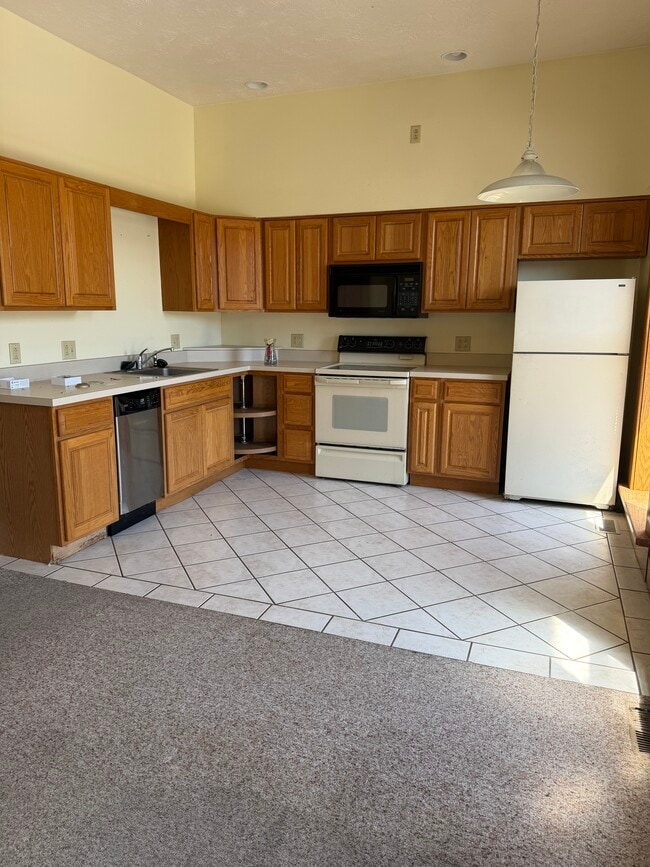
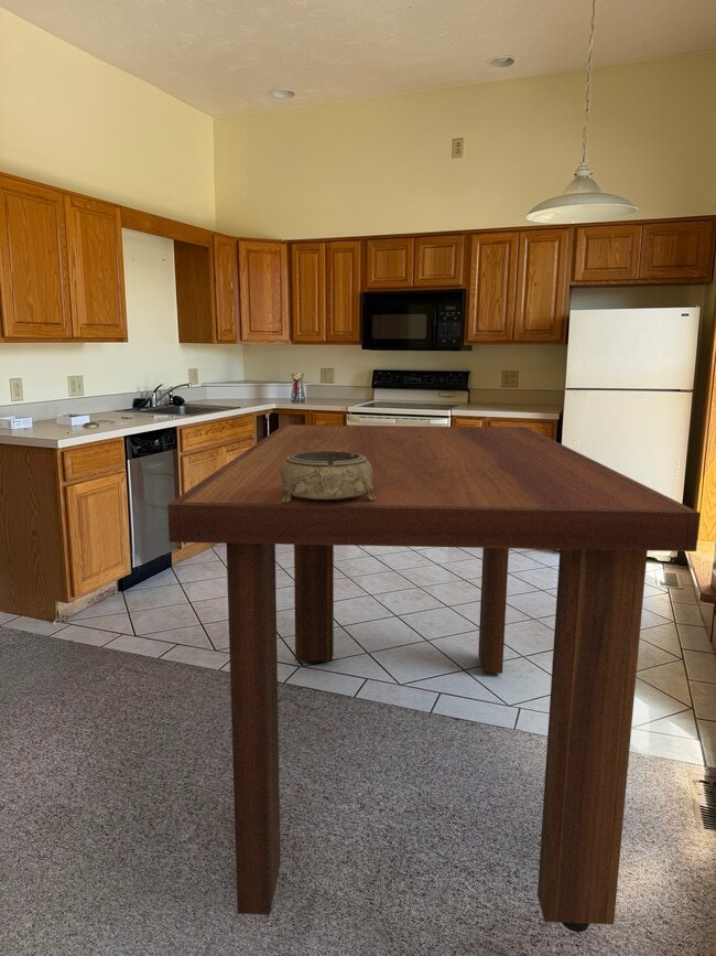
+ decorative bowl [281,451,377,503]
+ dining table [166,423,702,933]
